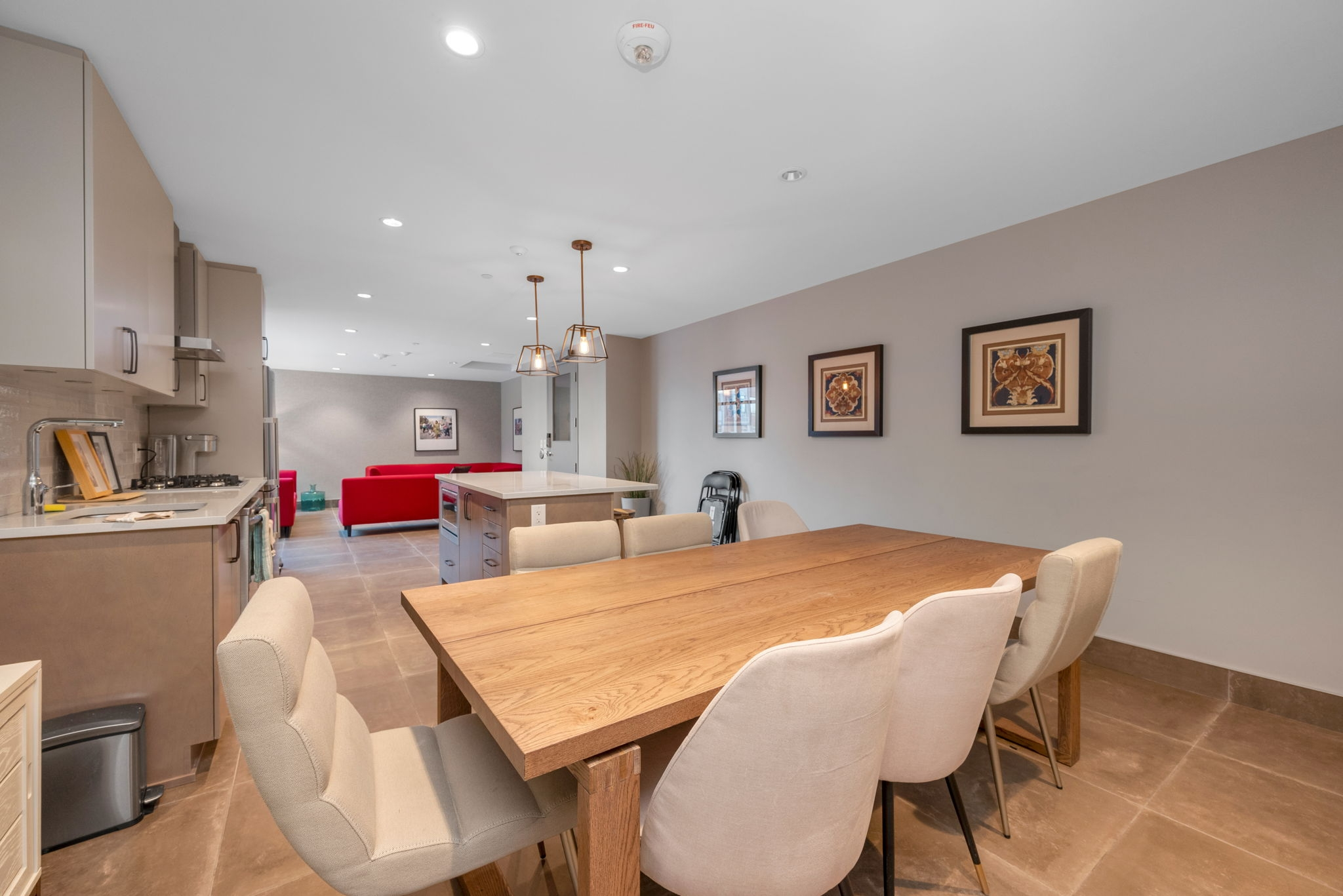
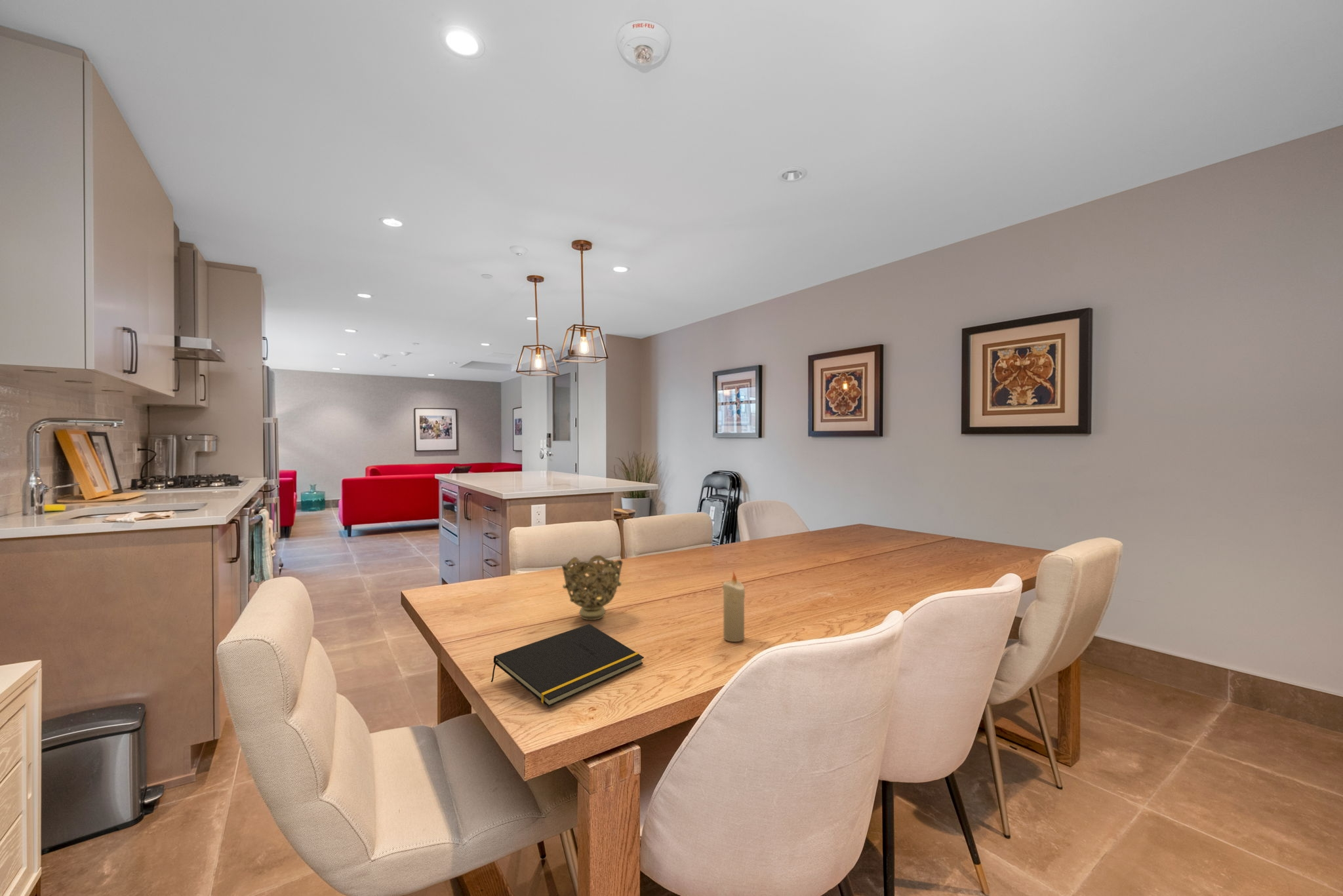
+ notepad [491,623,645,708]
+ candle [722,570,746,642]
+ decorative bowl [561,555,623,621]
